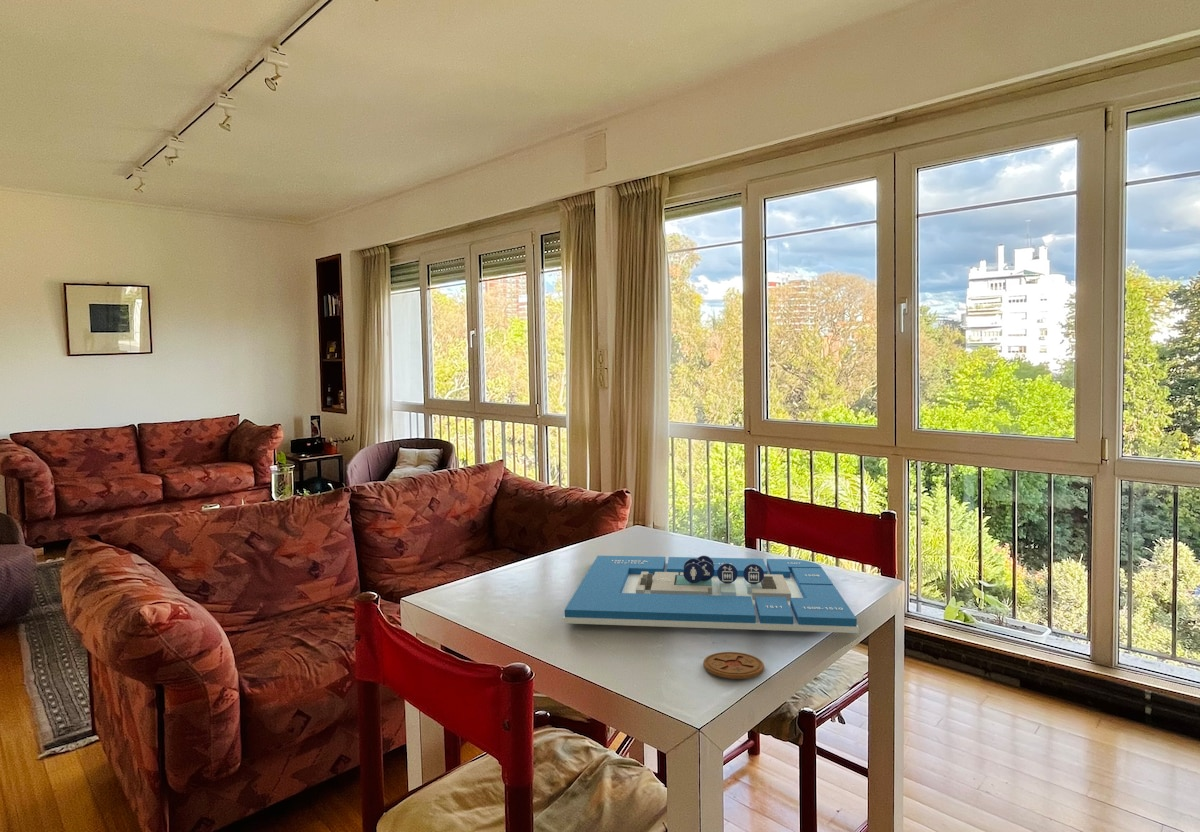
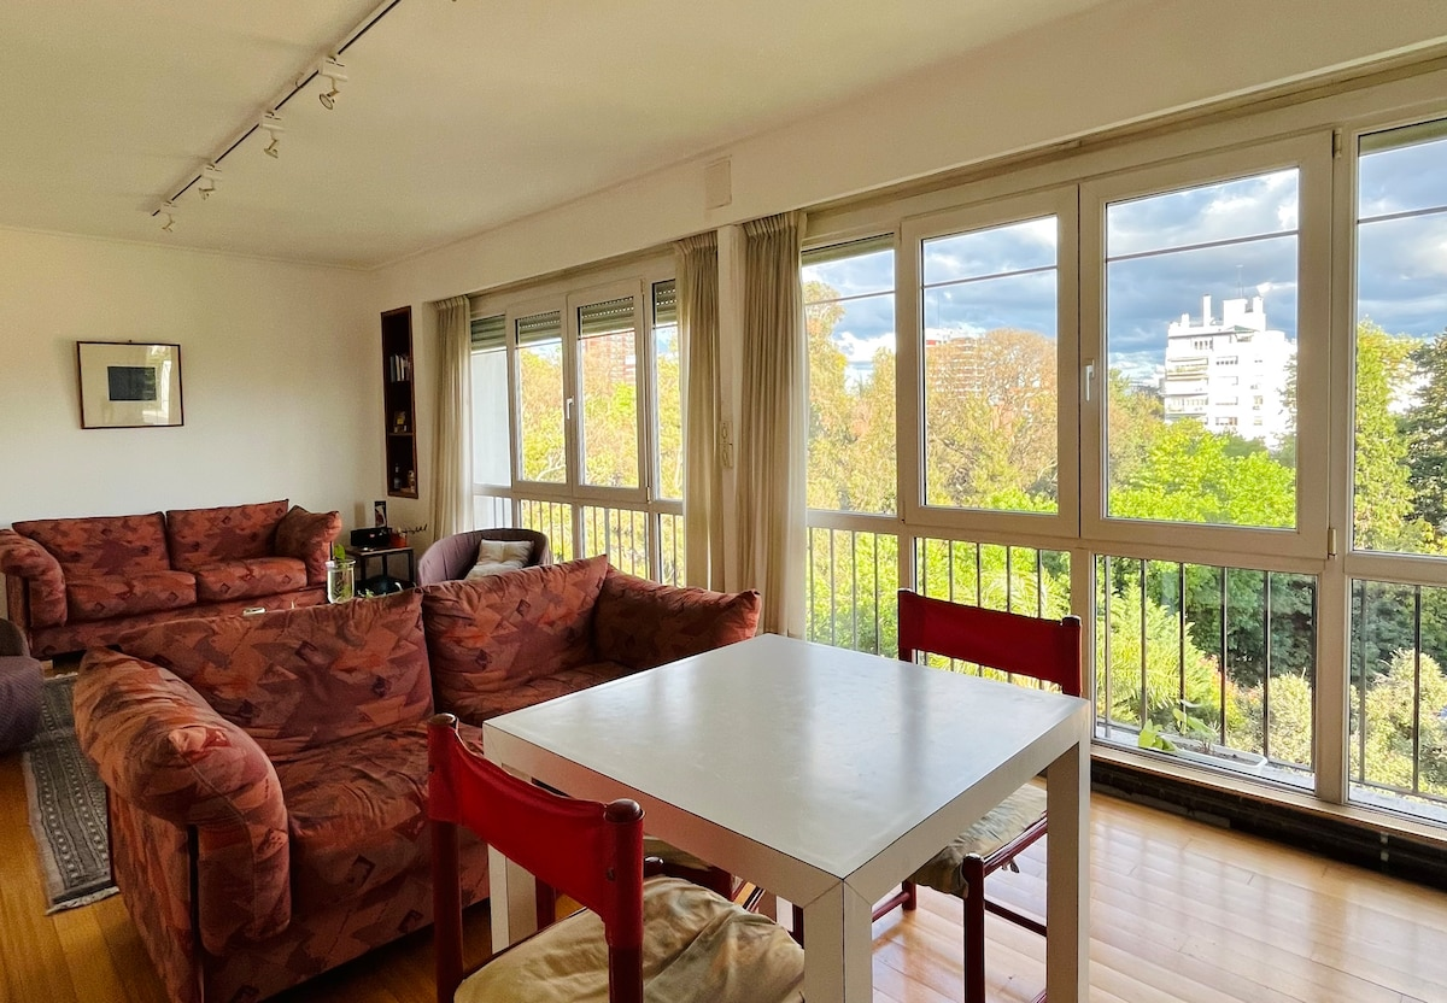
- architectural model [562,555,860,634]
- coaster [702,651,765,680]
